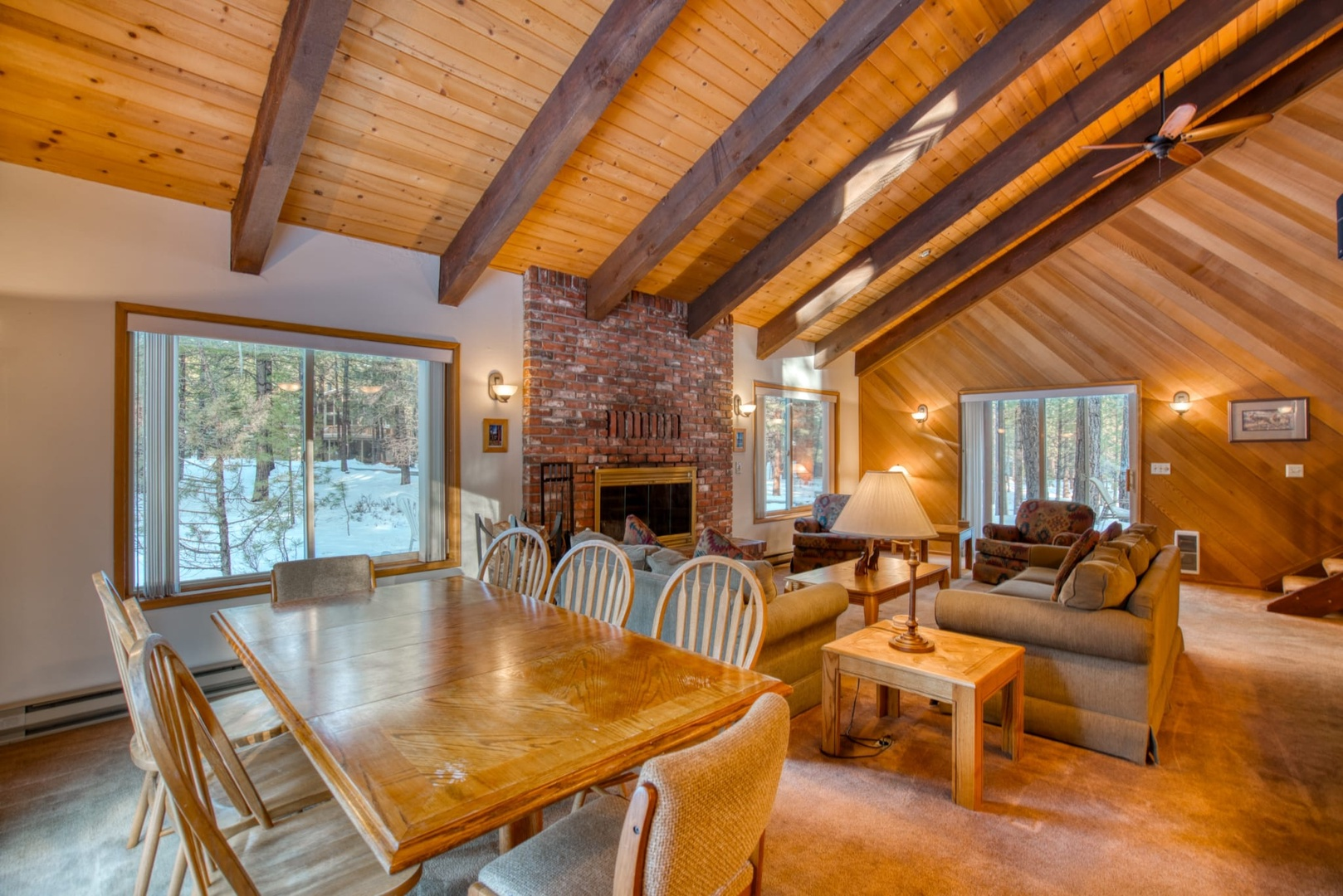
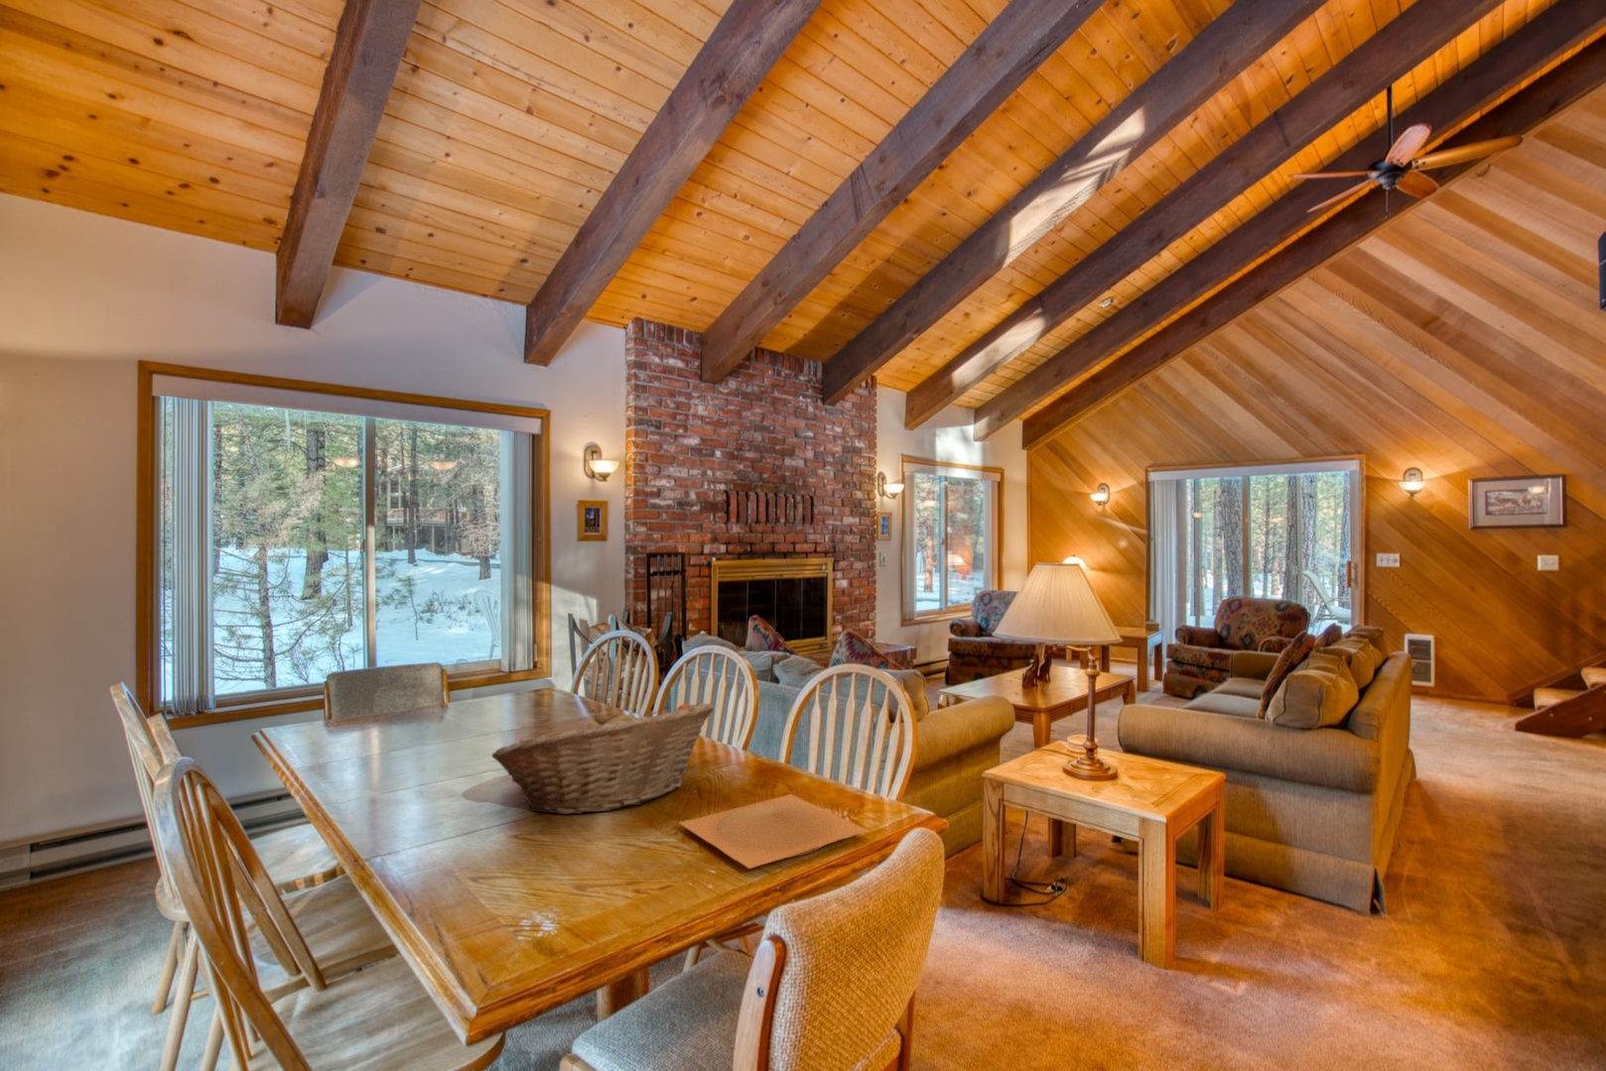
+ fruit basket [490,702,715,815]
+ plate [678,794,869,870]
